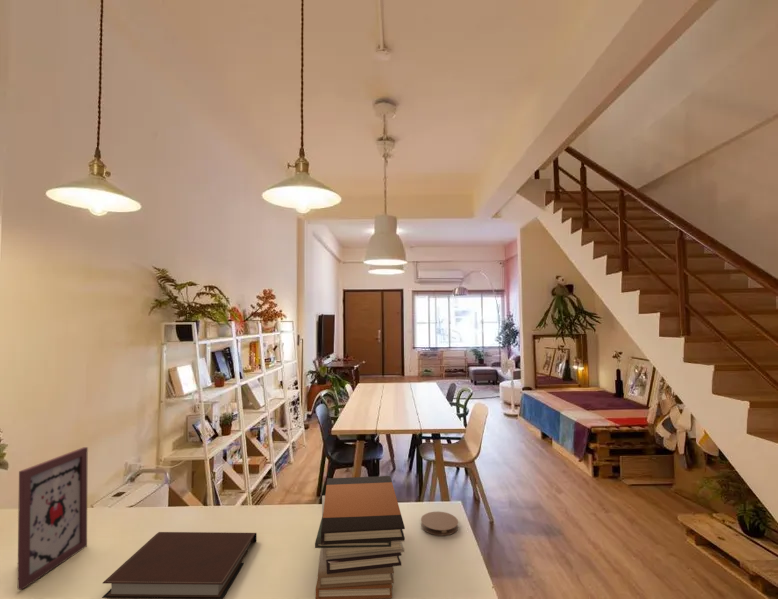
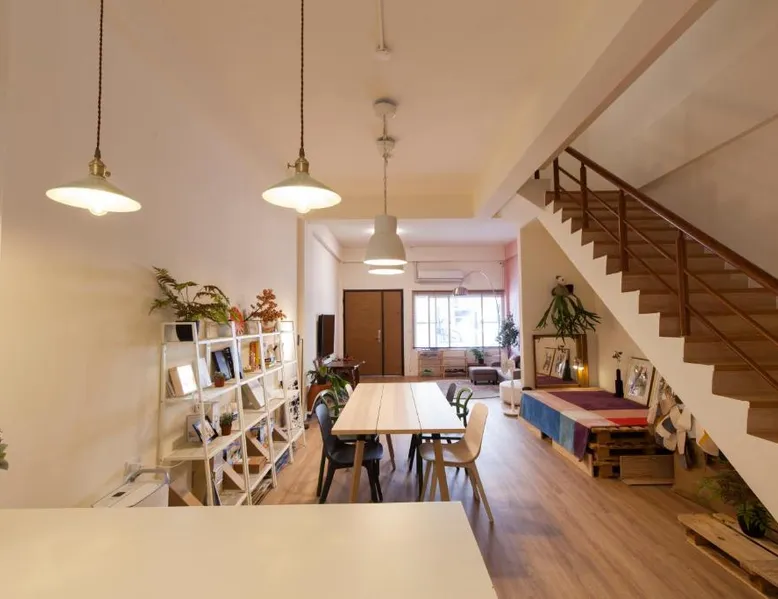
- notebook [101,531,258,599]
- coaster [420,511,459,537]
- book stack [314,475,406,599]
- picture frame [16,446,89,591]
